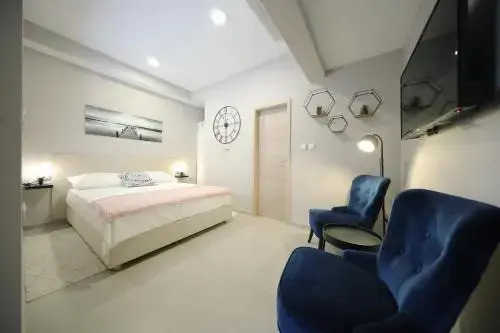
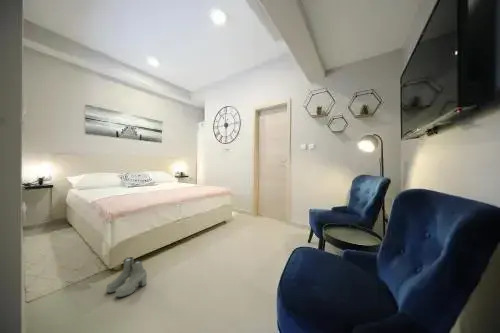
+ boots [105,256,148,298]
